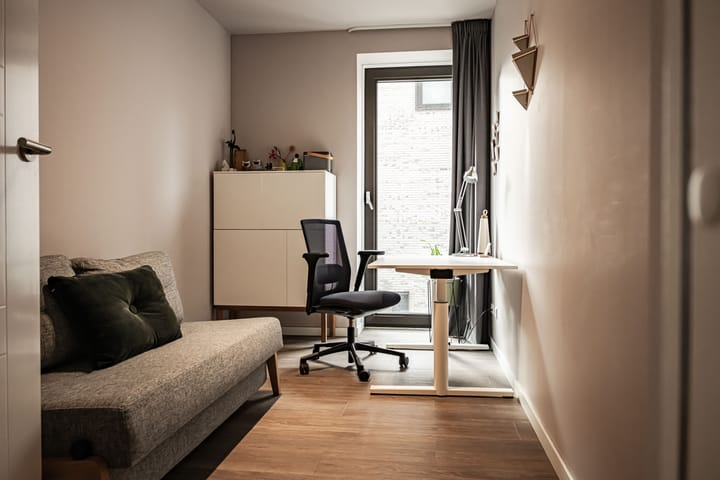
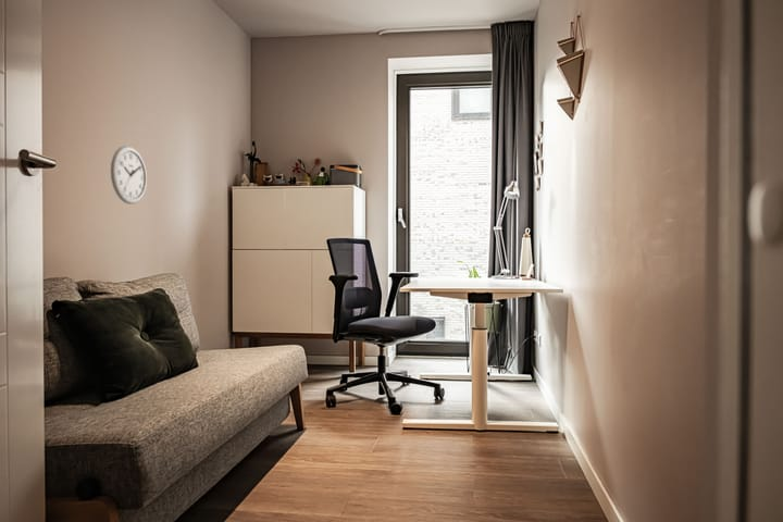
+ wall clock [110,145,148,206]
